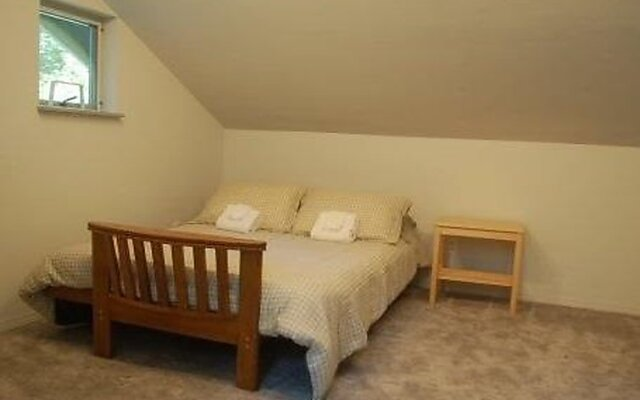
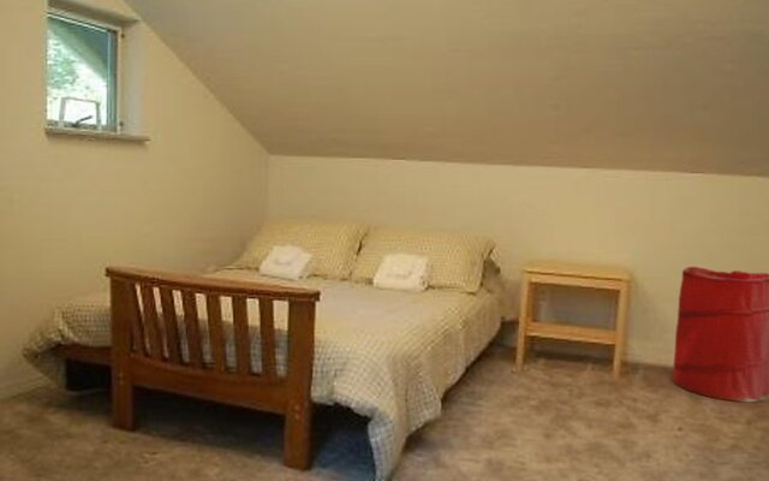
+ laundry hamper [672,266,769,403]
